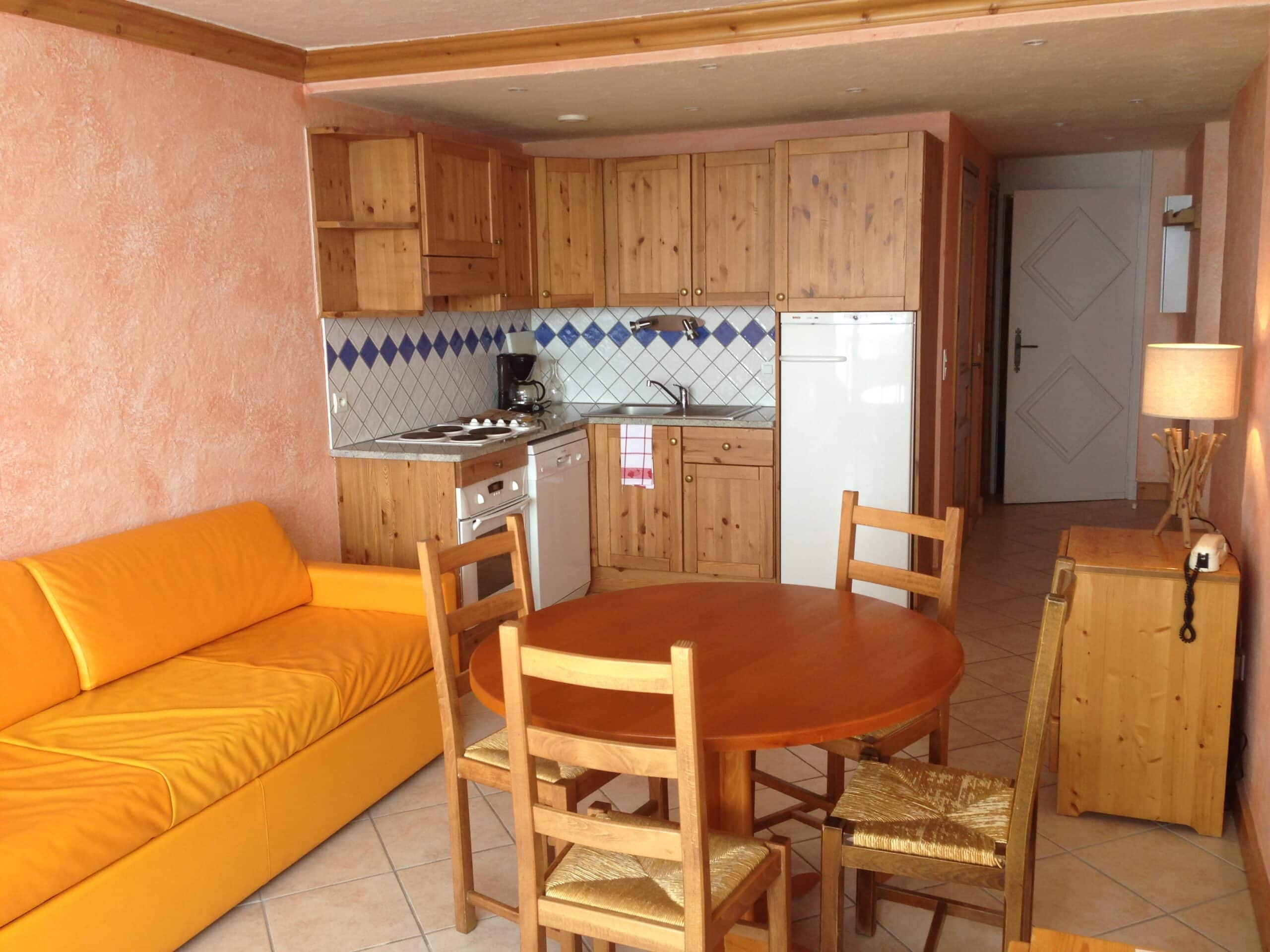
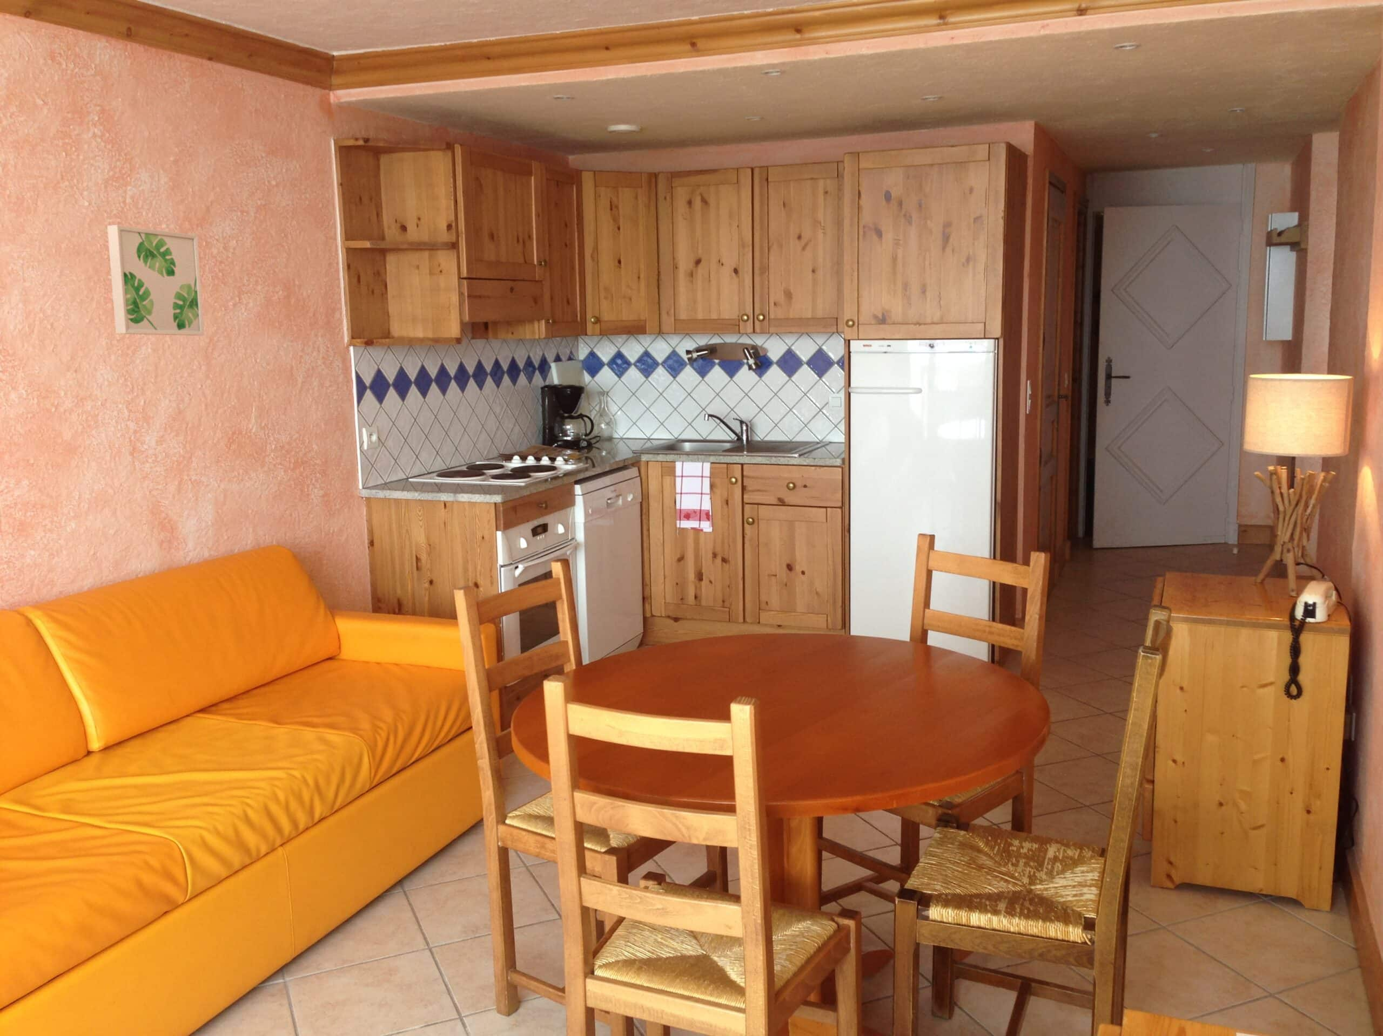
+ wall art [107,224,205,336]
